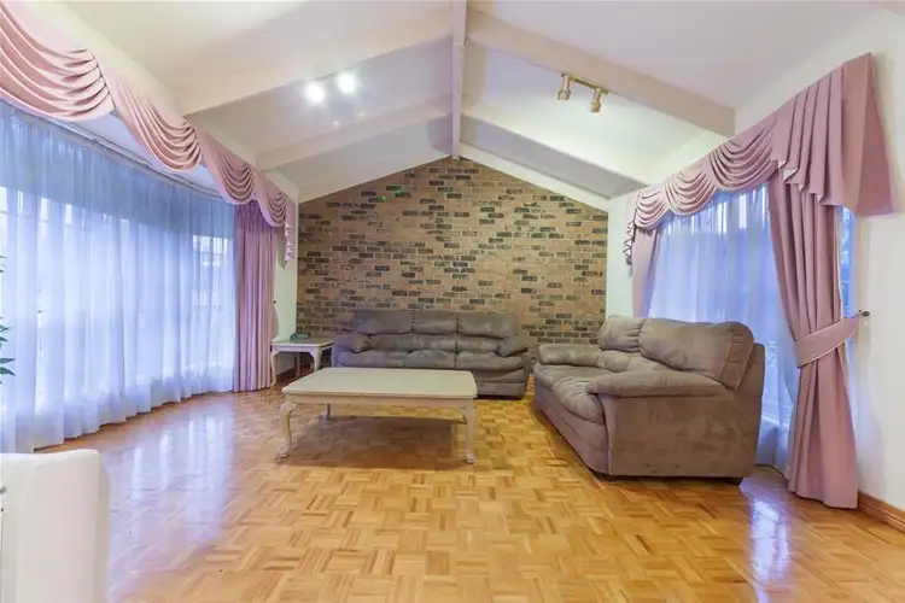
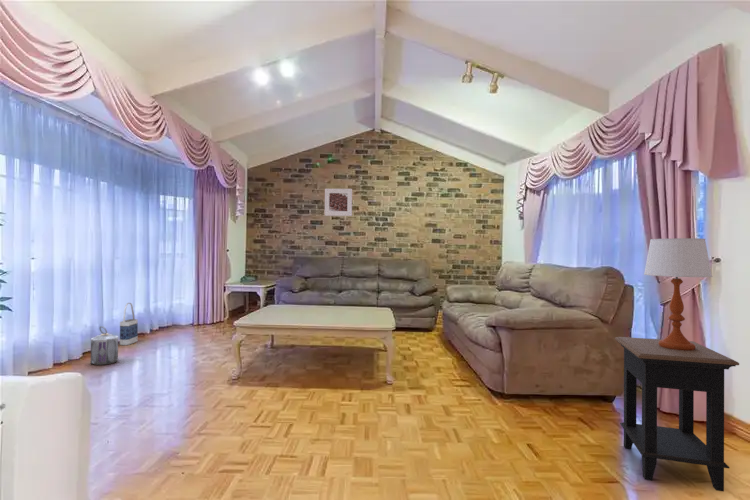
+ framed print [324,188,353,217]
+ table lamp [643,237,713,351]
+ bag [119,302,139,346]
+ side table [614,336,740,493]
+ lantern [90,325,119,366]
